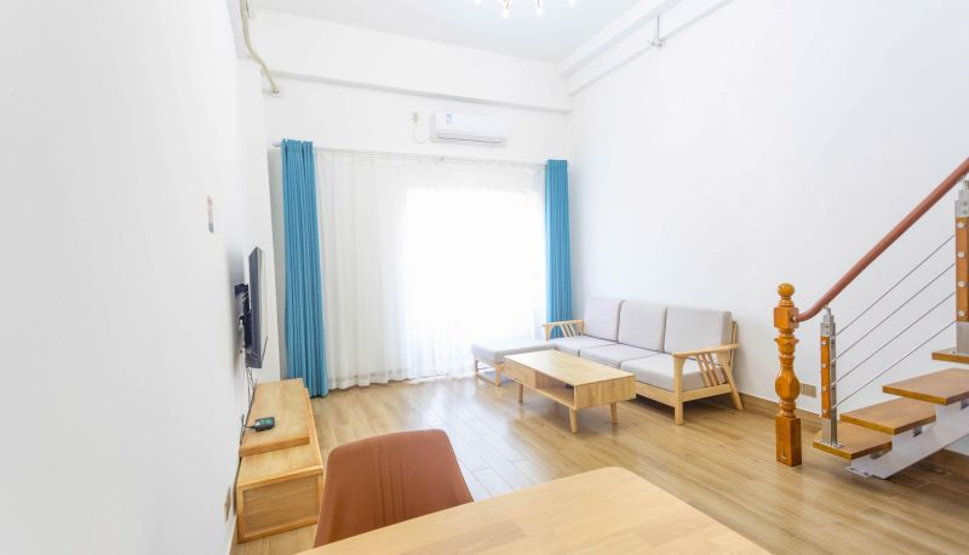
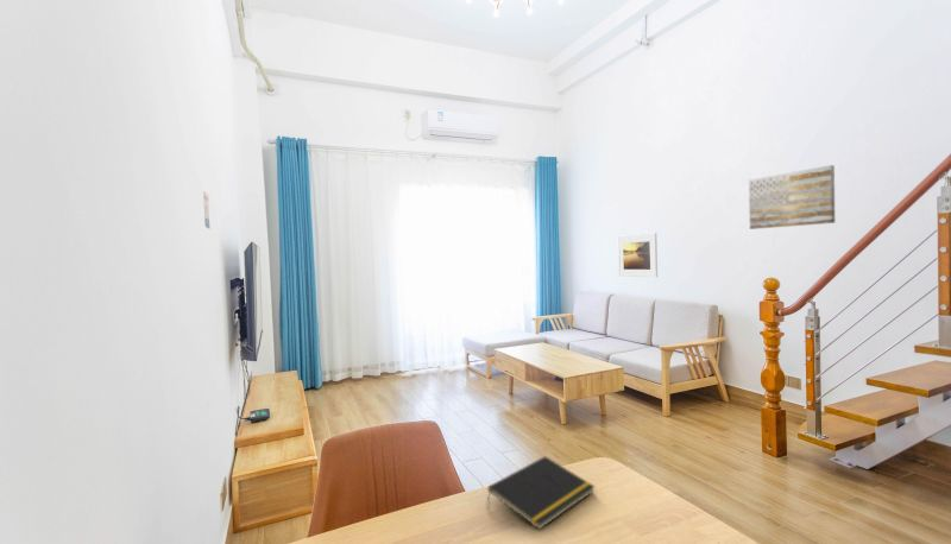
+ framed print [617,232,659,278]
+ wall art [748,164,836,230]
+ notepad [486,455,596,531]
